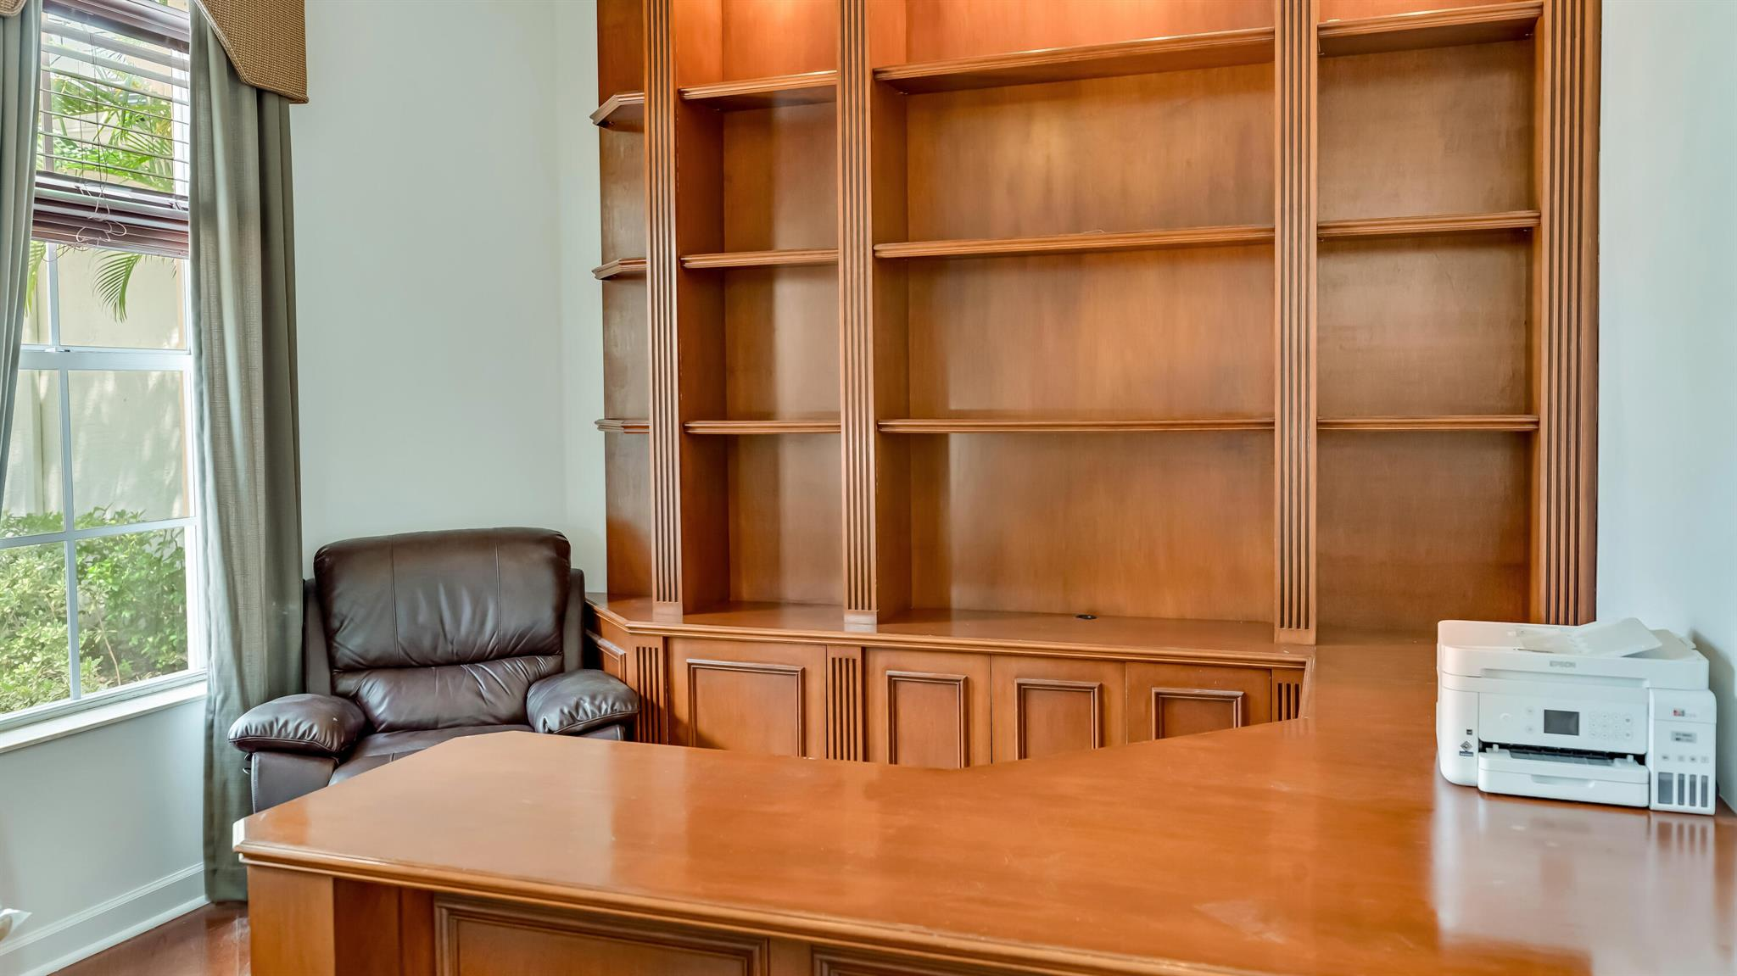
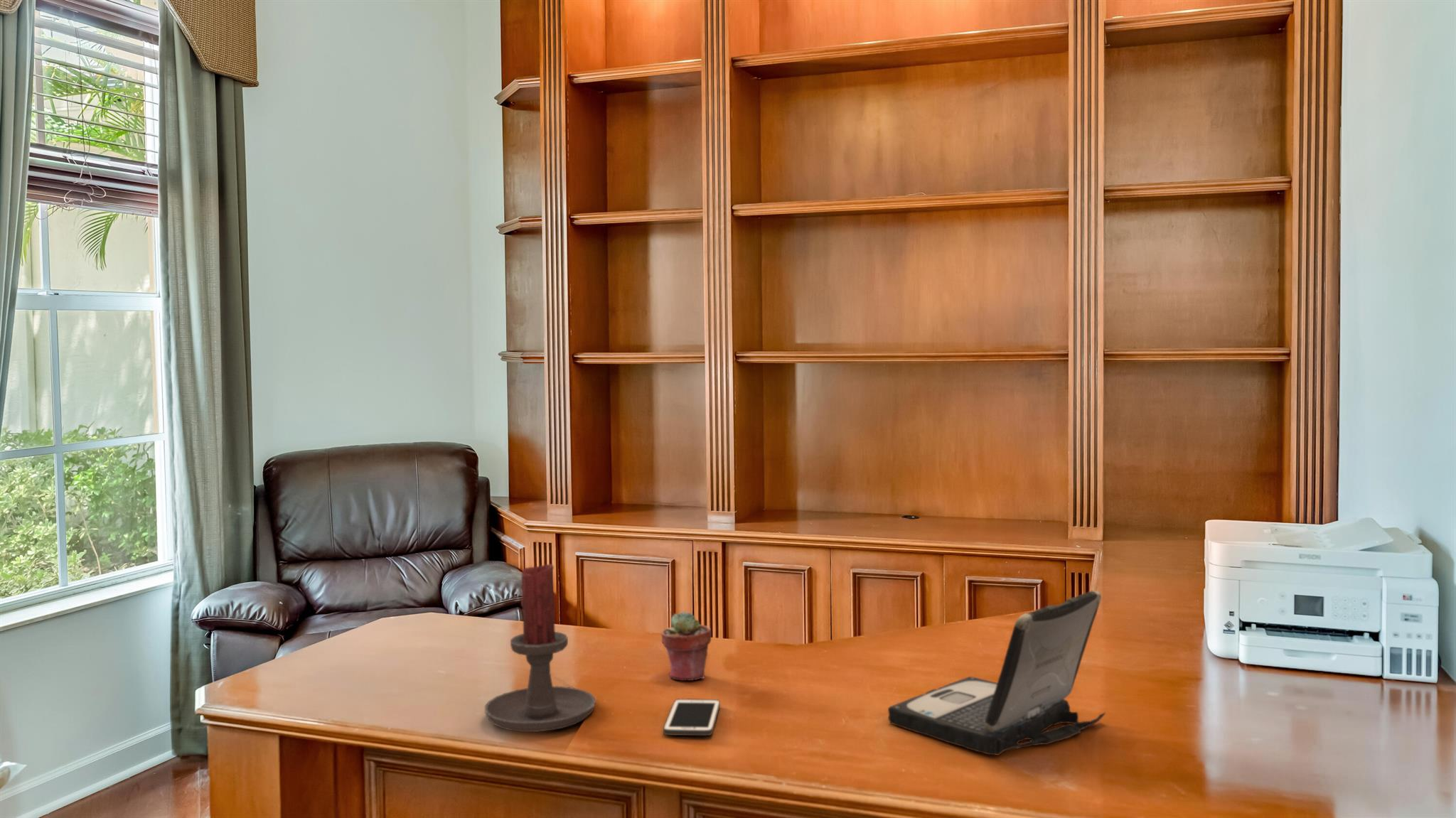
+ candle holder [484,564,596,733]
+ cell phone [663,698,721,736]
+ laptop [887,590,1106,756]
+ potted succulent [660,610,712,682]
